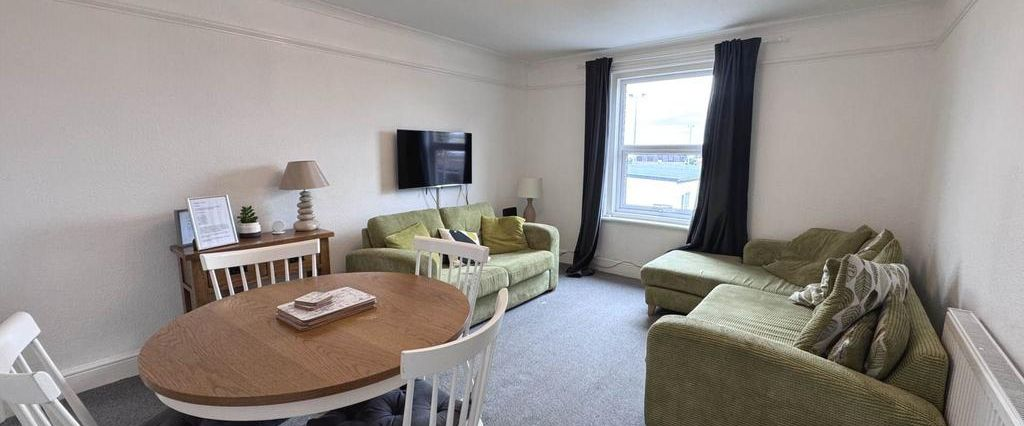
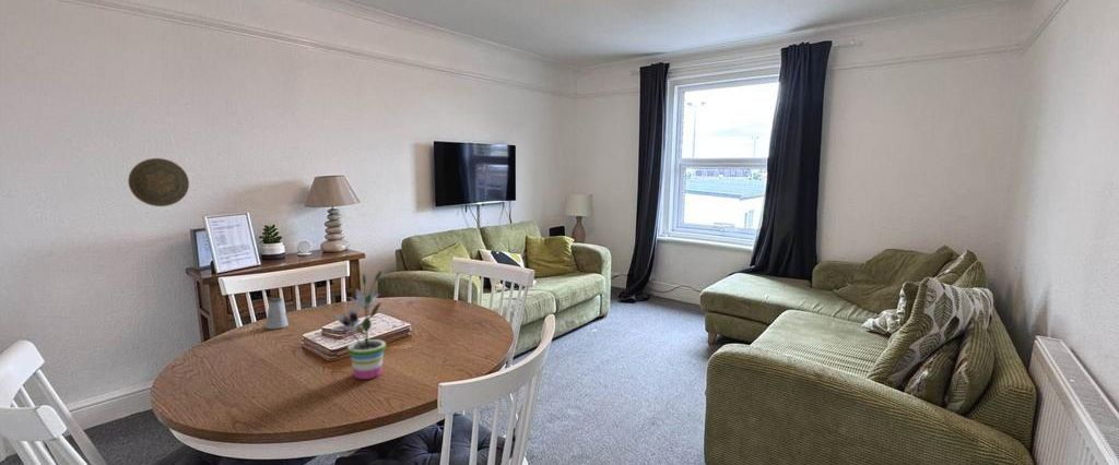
+ potted plant [330,270,387,380]
+ saltshaker [264,297,290,330]
+ decorative plate [127,157,190,207]
